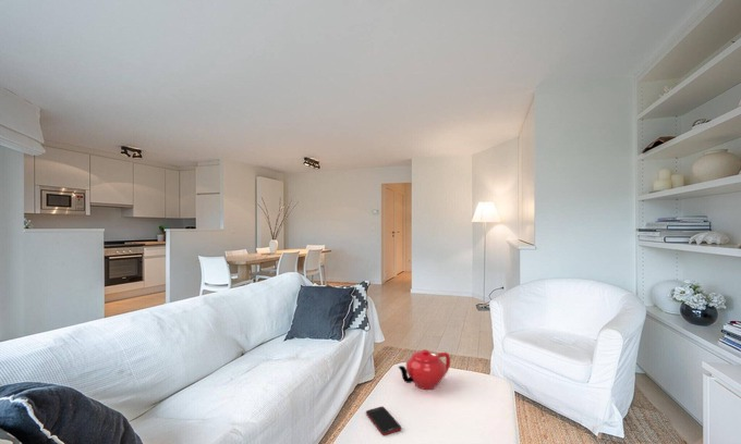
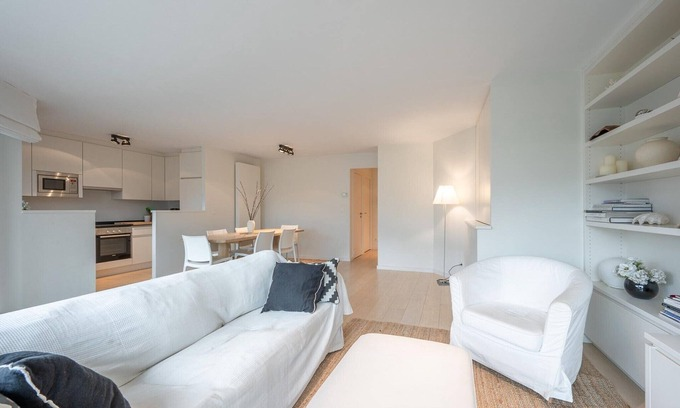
- teapot [398,348,451,391]
- cell phone [365,406,402,436]
